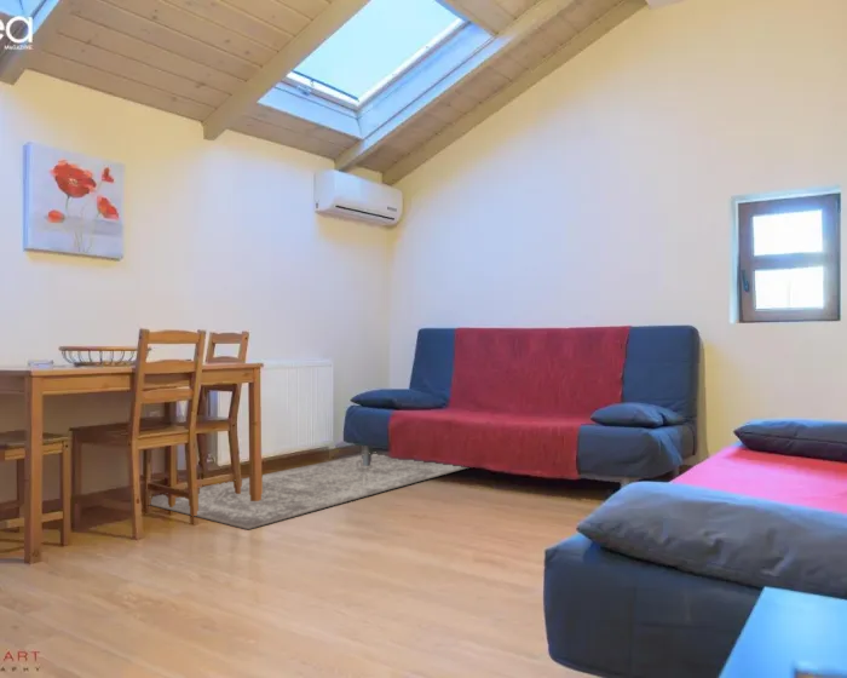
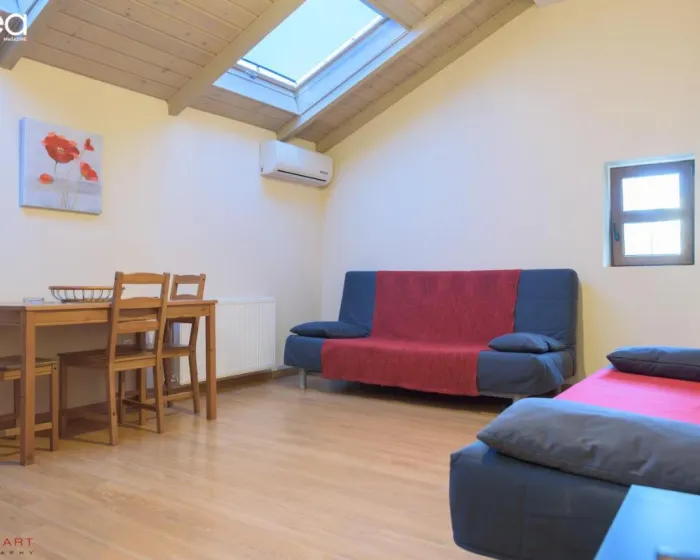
- rug [149,453,469,530]
